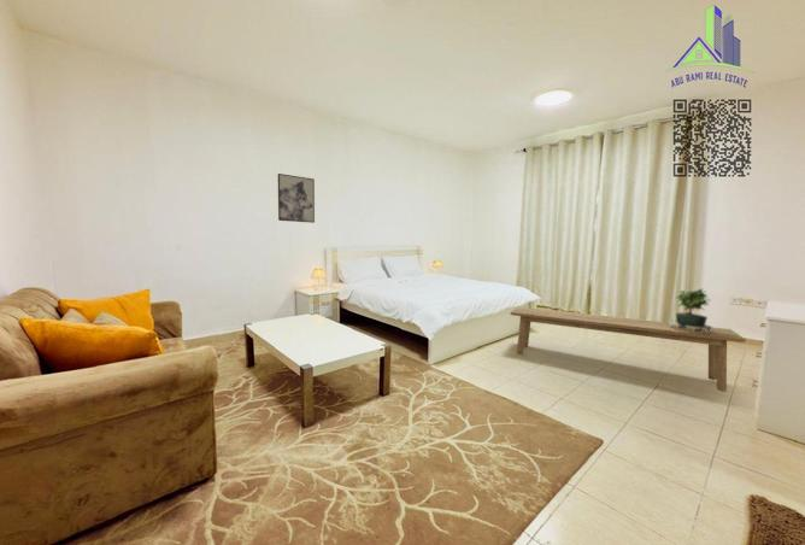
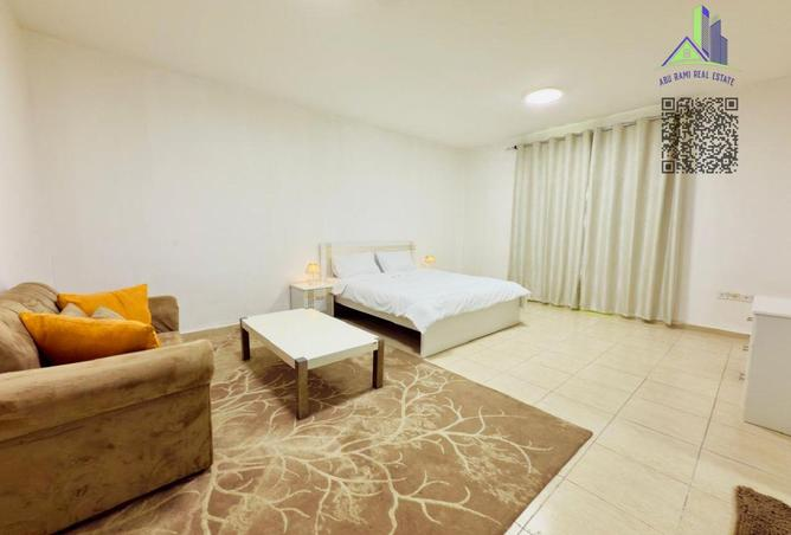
- potted plant [669,287,713,333]
- bench [510,306,747,393]
- wall art [277,172,316,224]
